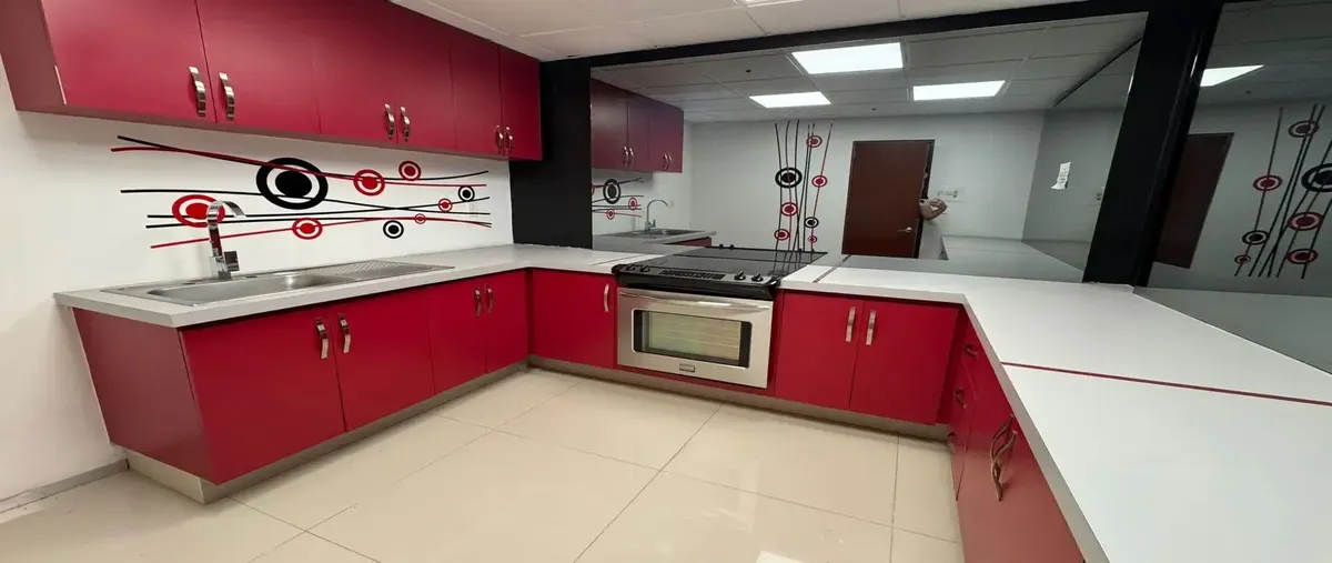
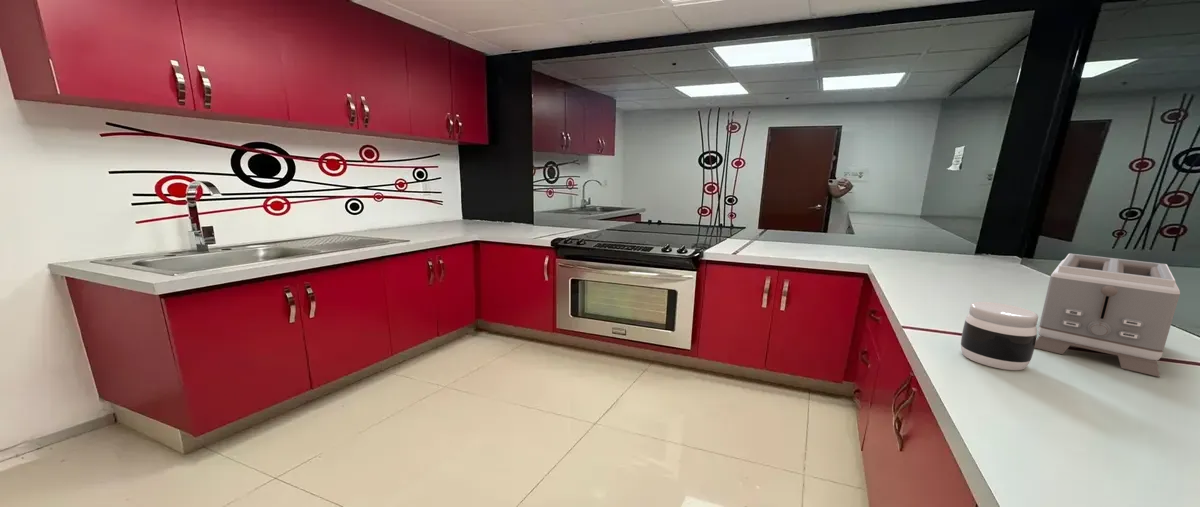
+ jar [960,301,1039,371]
+ toaster [1034,253,1181,378]
